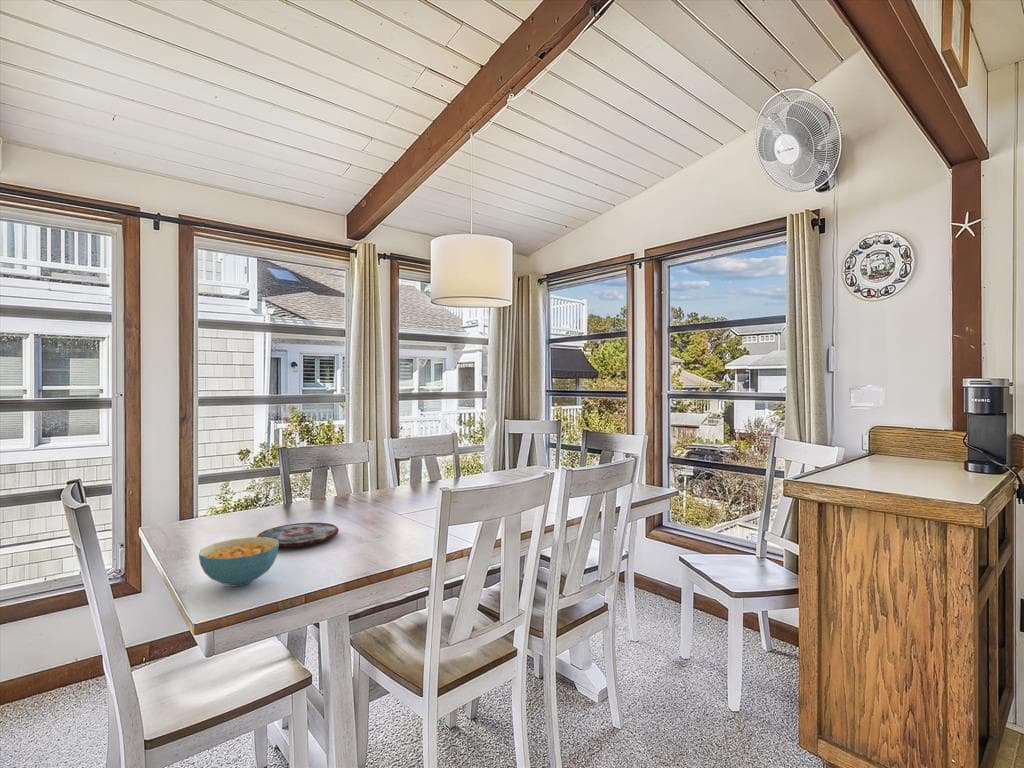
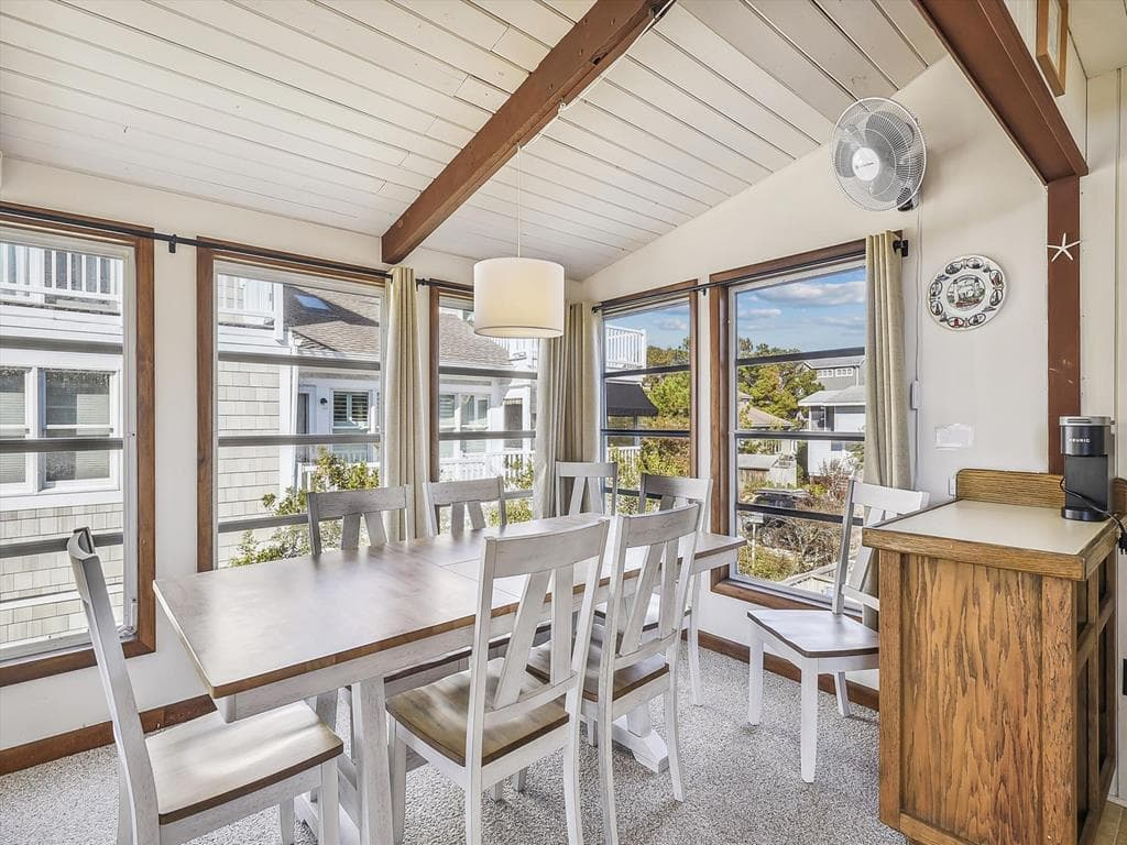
- cereal bowl [198,536,279,588]
- plate [256,522,340,548]
